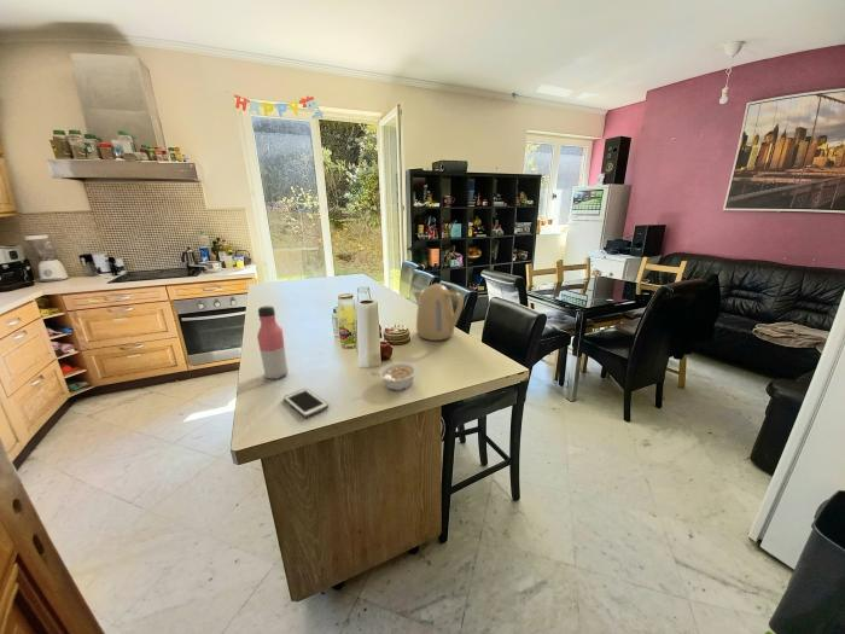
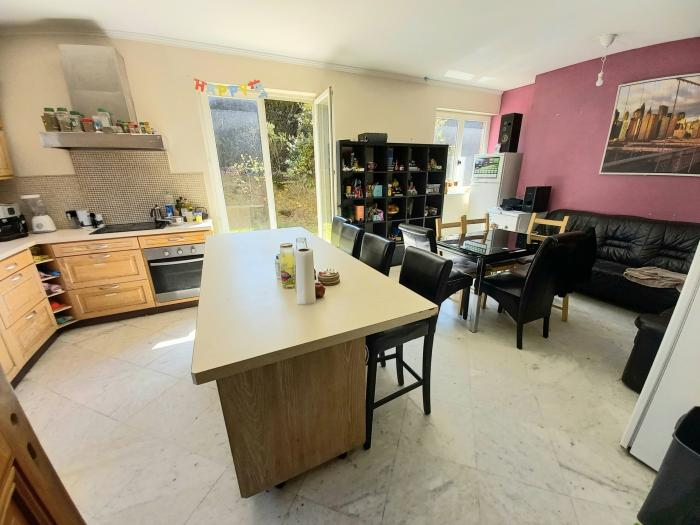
- kettle [413,283,465,342]
- legume [369,361,419,391]
- water bottle [256,304,289,380]
- cell phone [282,388,330,419]
